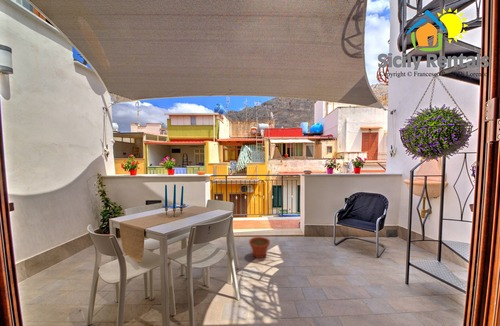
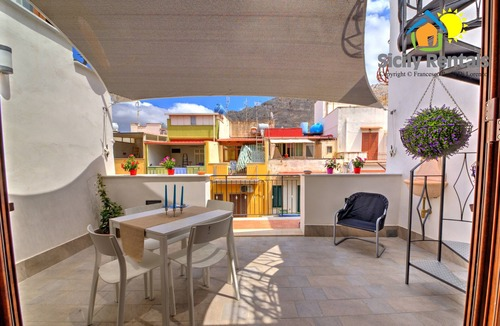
- plant pot [248,236,271,259]
